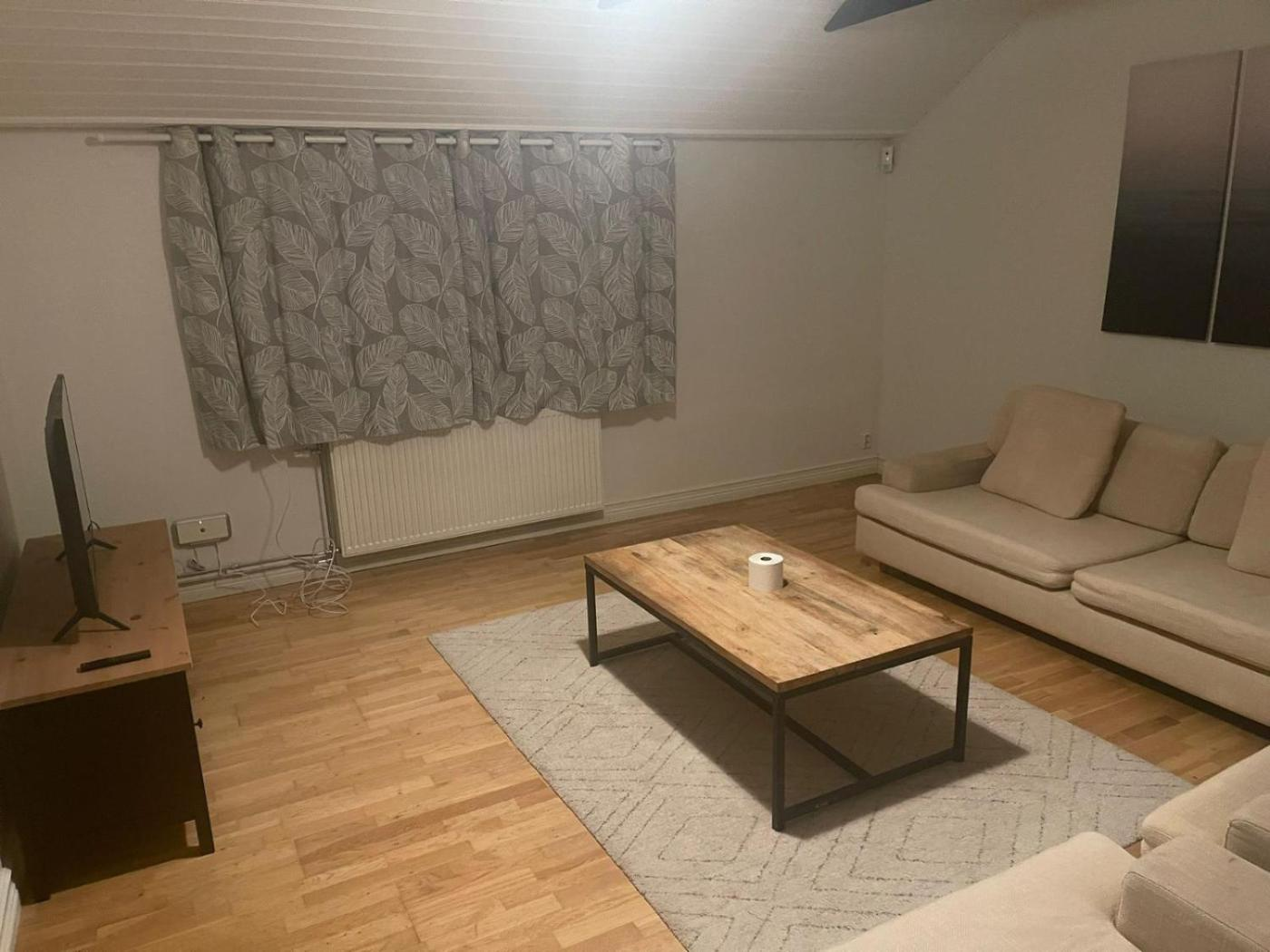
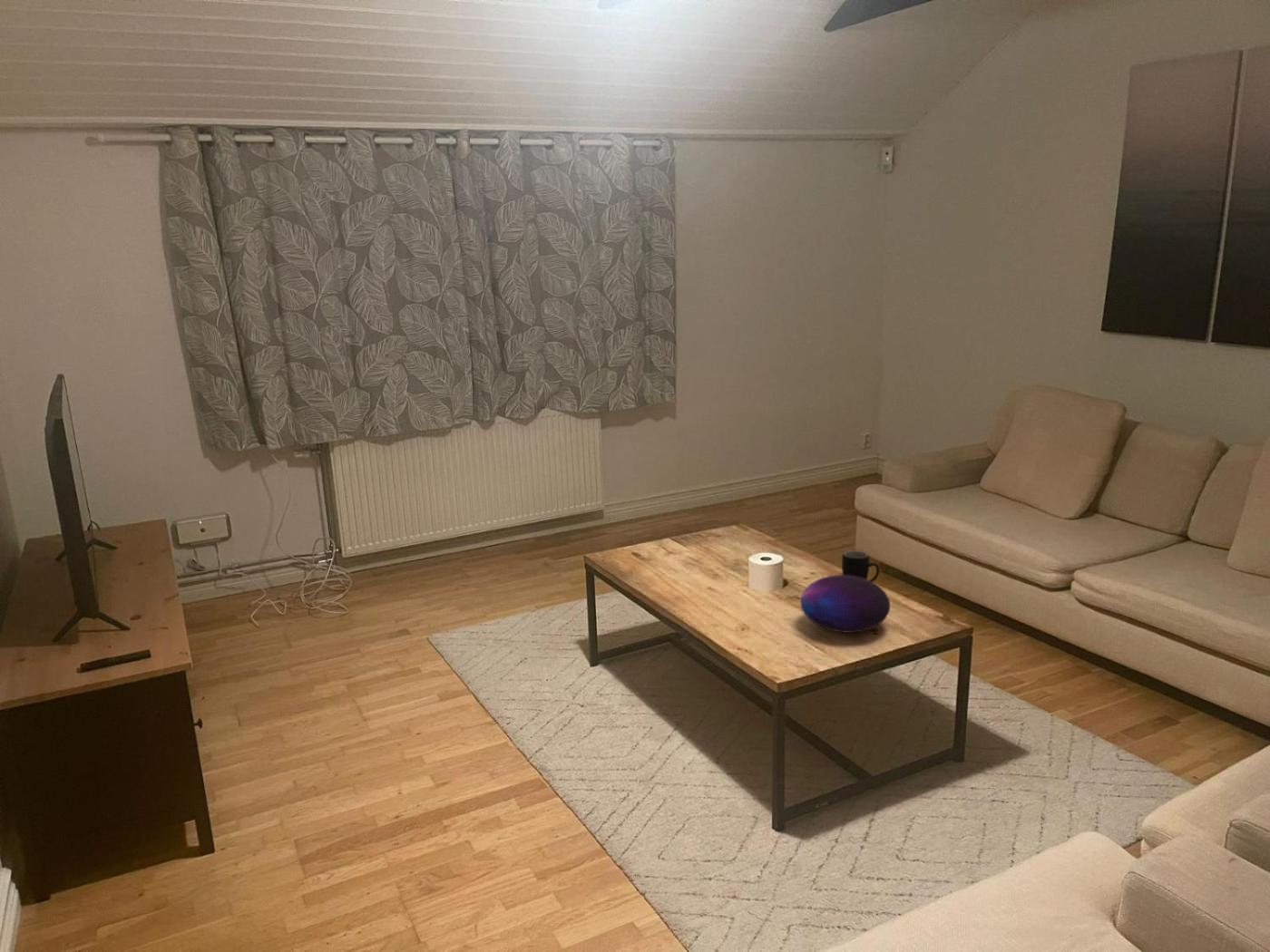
+ decorative orb [799,574,891,634]
+ mug [841,549,881,582]
